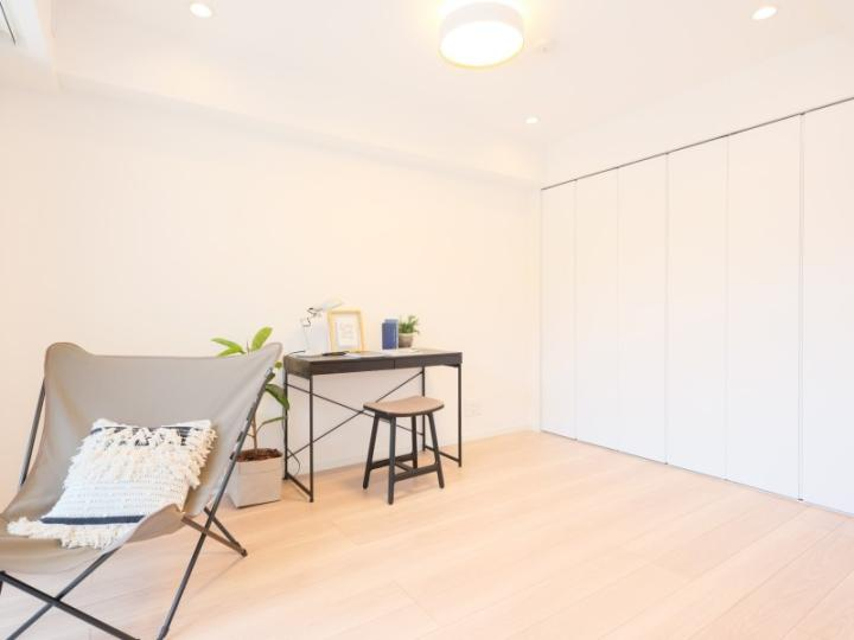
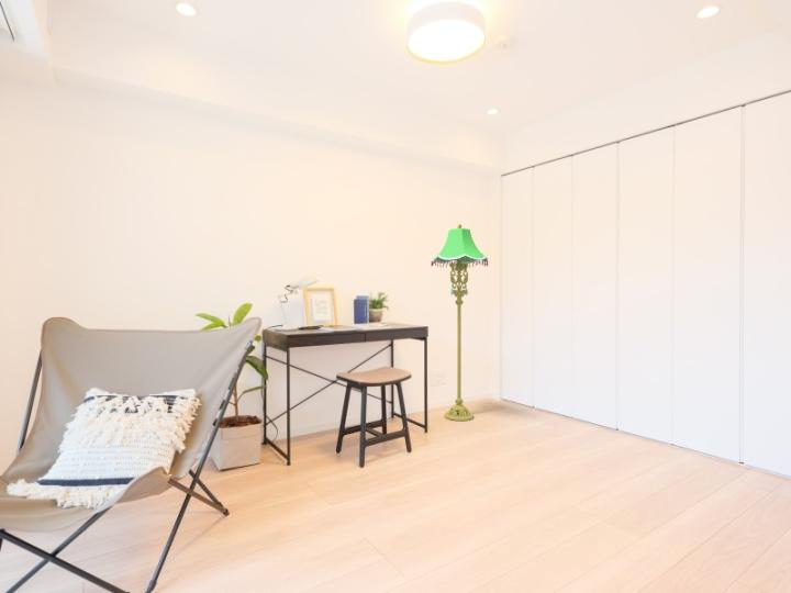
+ floor lamp [430,224,489,422]
